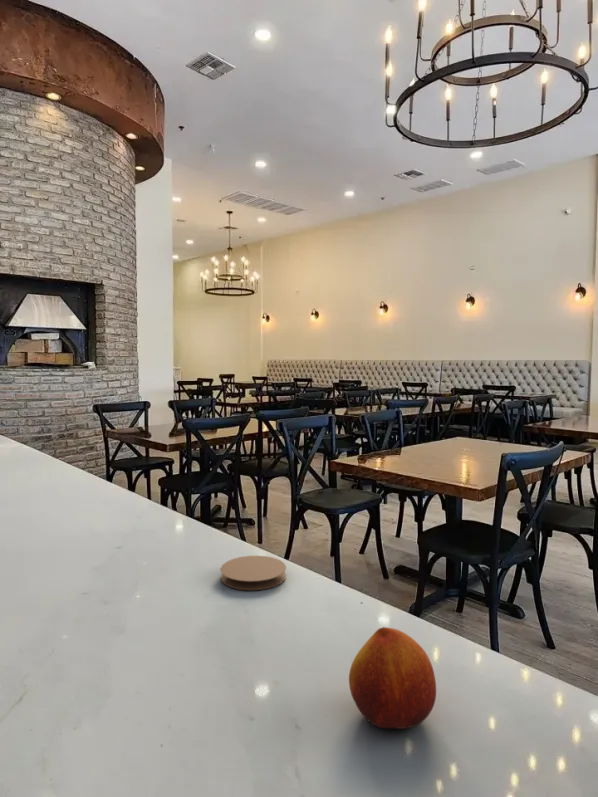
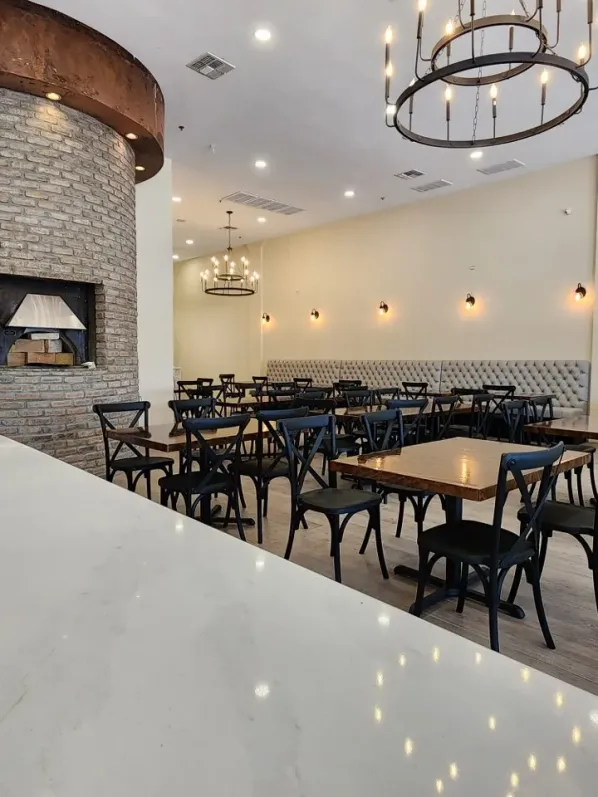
- coaster [219,555,287,591]
- fruit [348,626,437,730]
